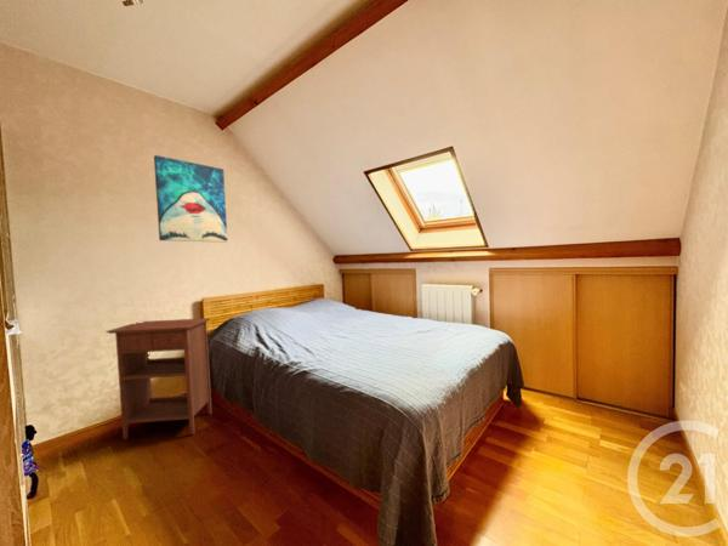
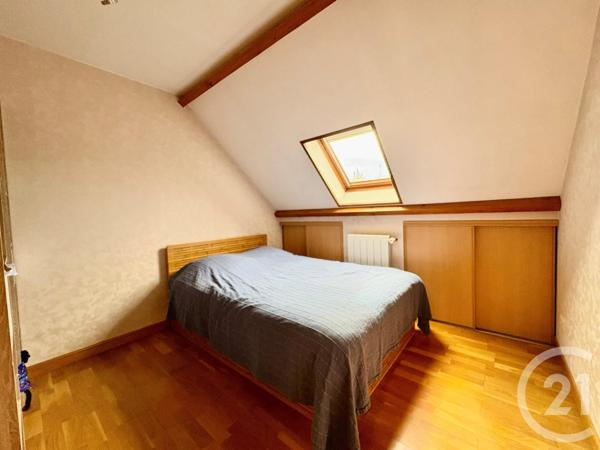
- wall art [153,154,229,243]
- nightstand [104,317,214,440]
